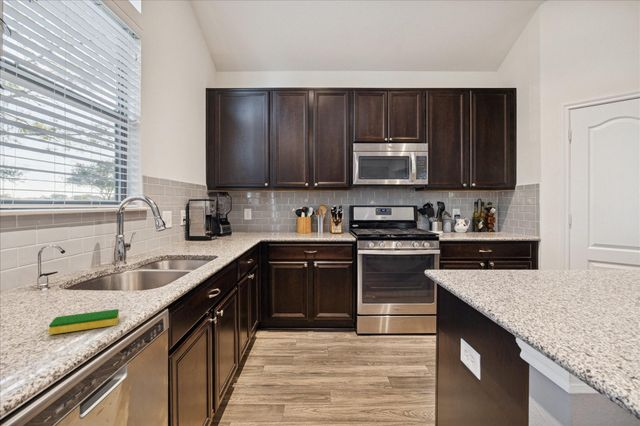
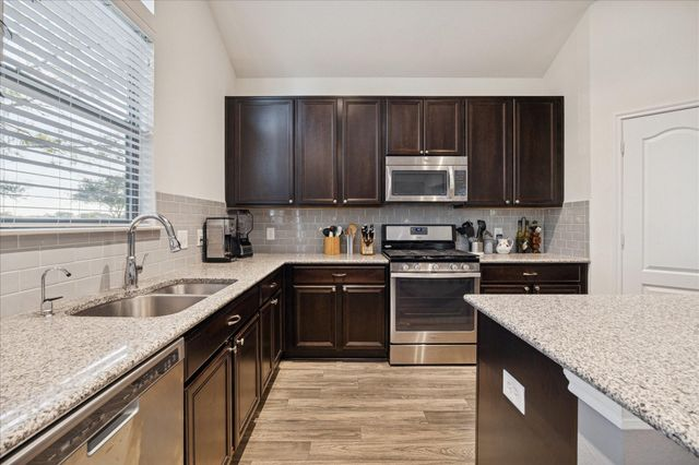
- dish sponge [48,308,120,336]
